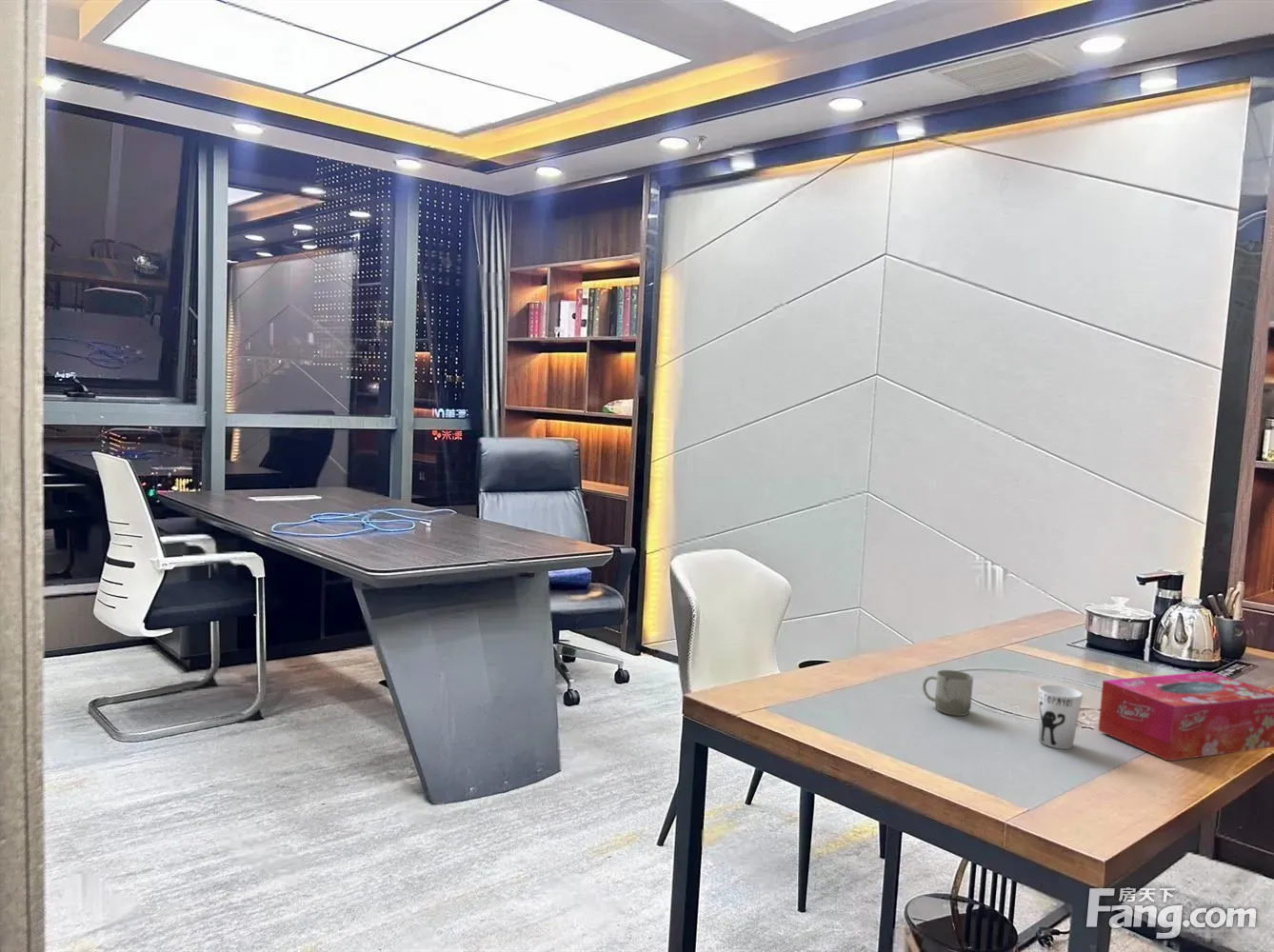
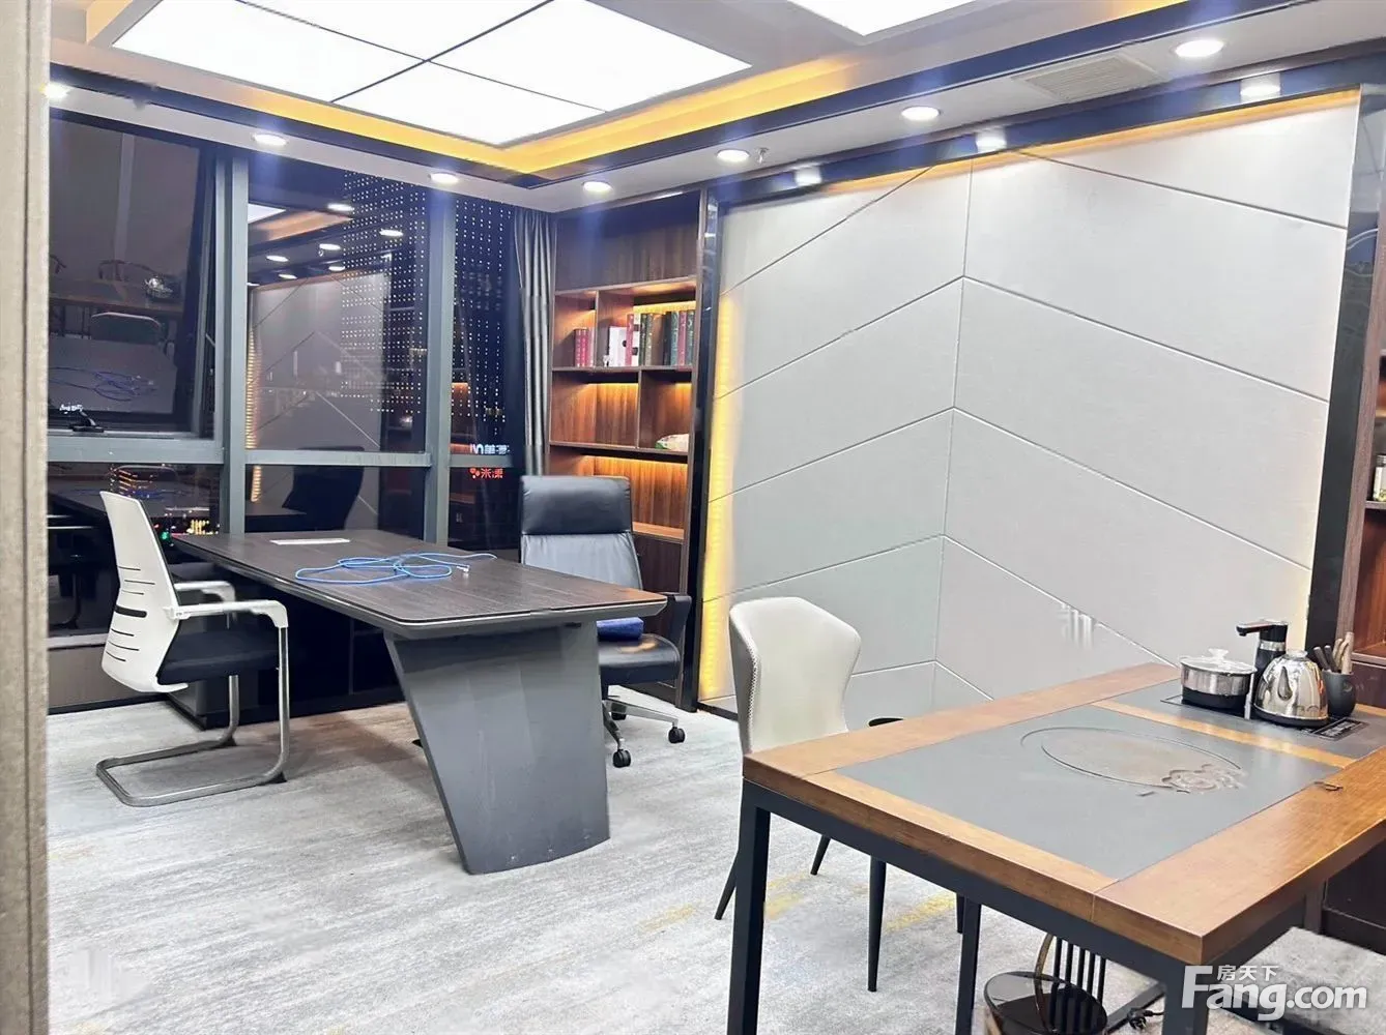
- cup [922,669,974,717]
- tissue box [1098,671,1274,762]
- cup [1038,684,1084,750]
